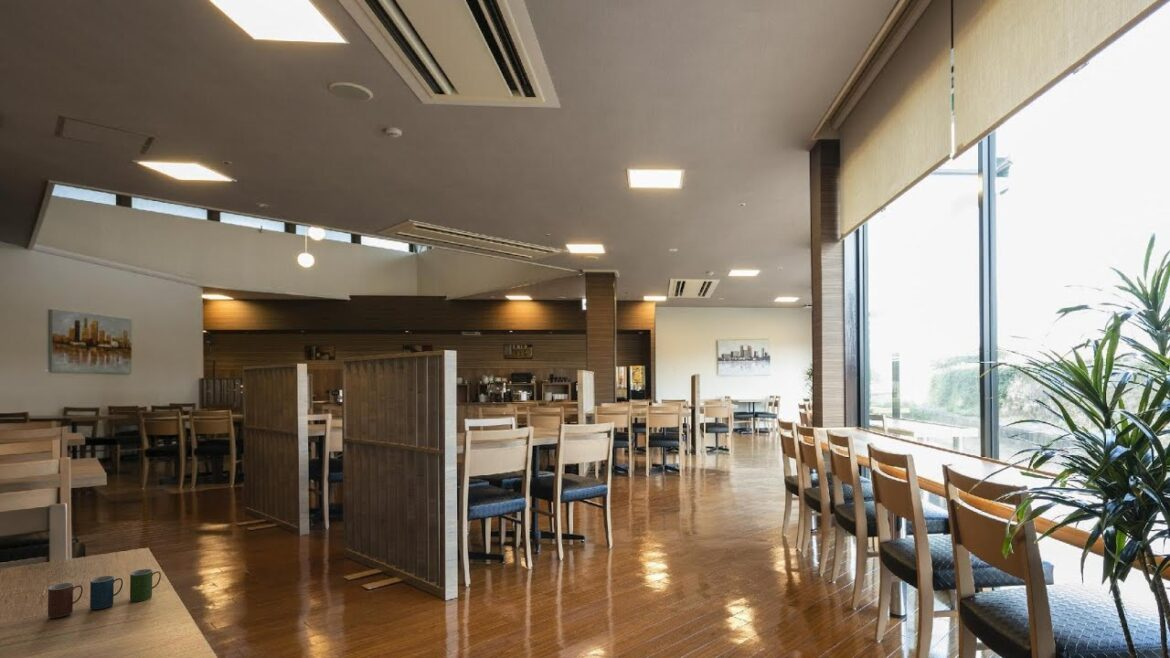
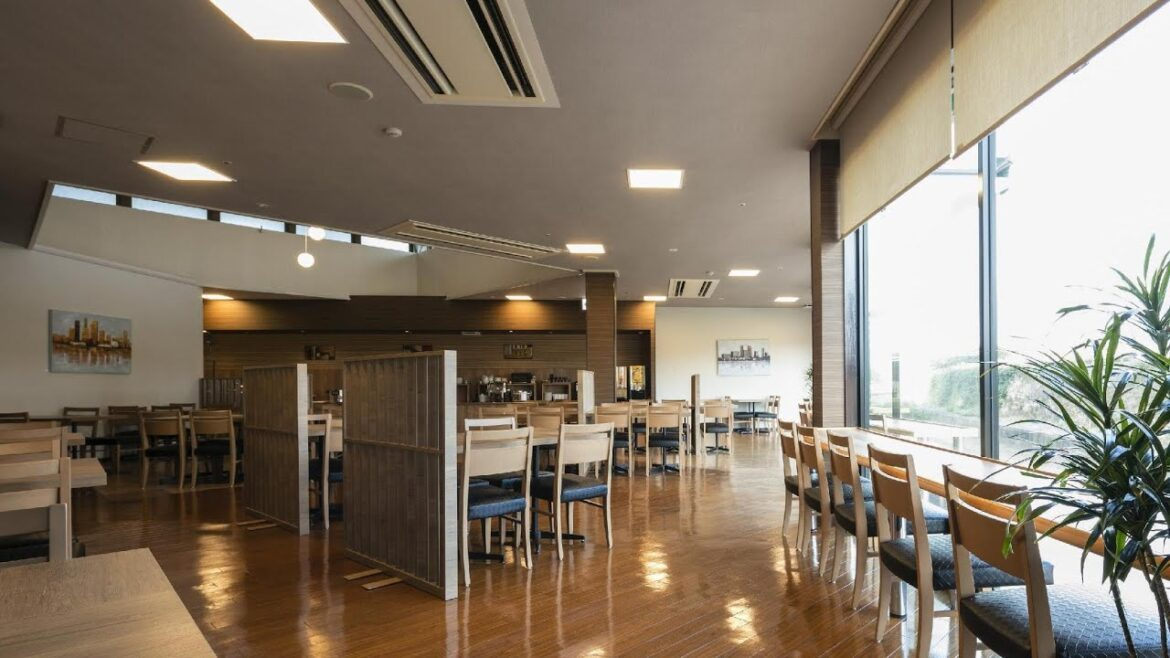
- cup [47,568,162,618]
